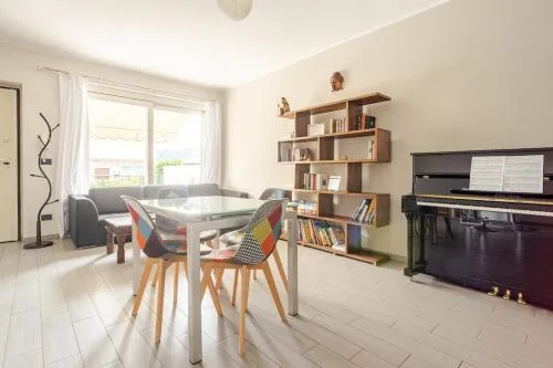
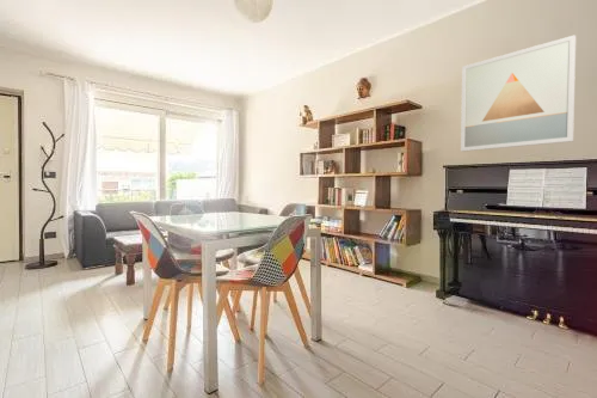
+ wall art [460,33,577,153]
